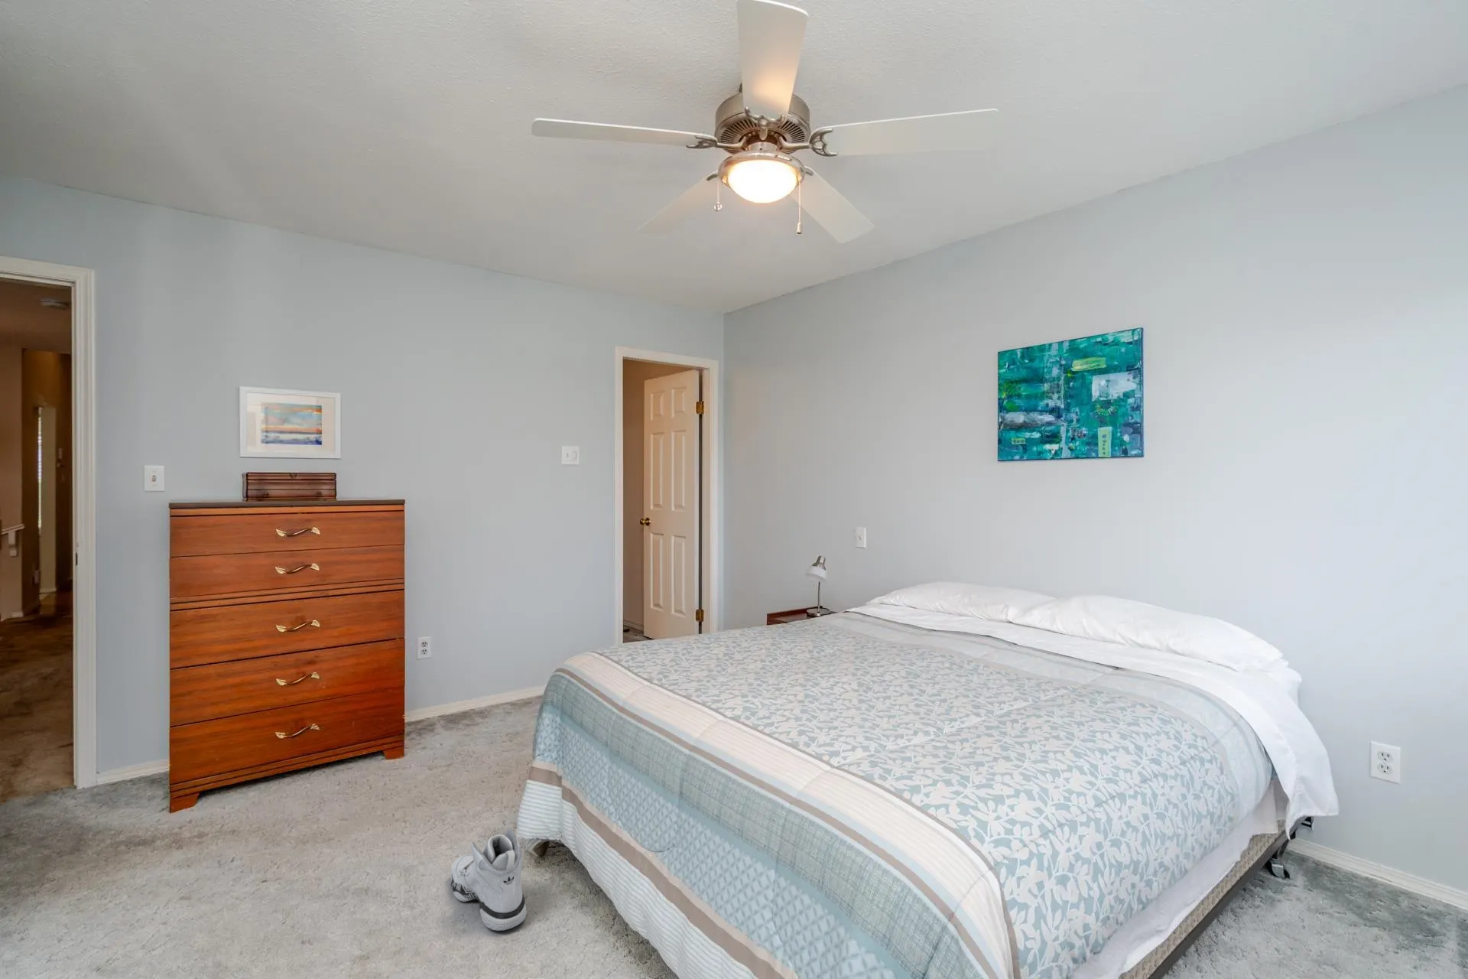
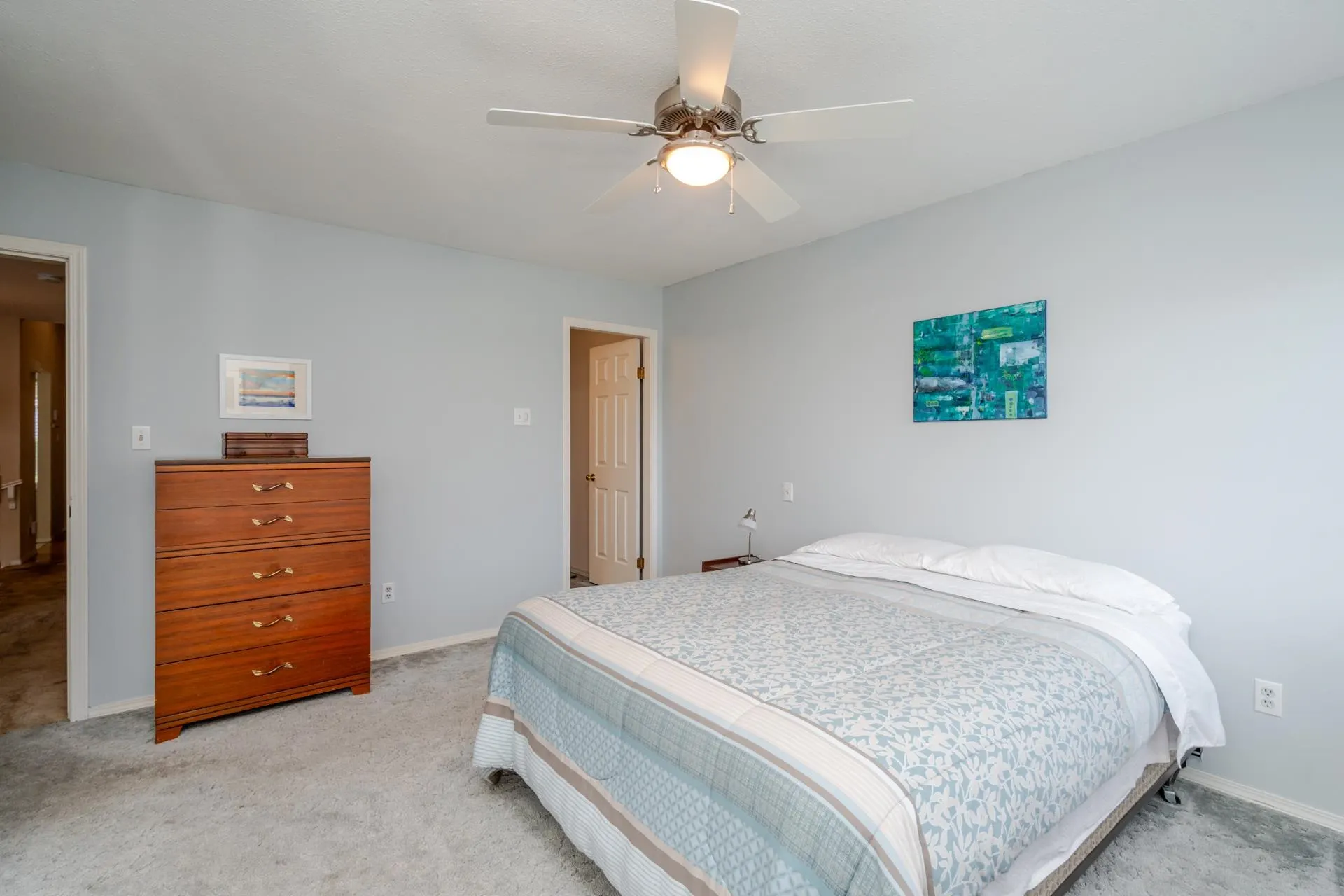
- sneaker [450,827,528,932]
